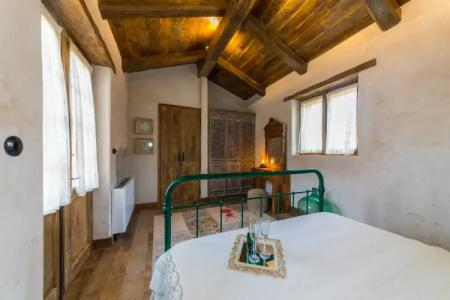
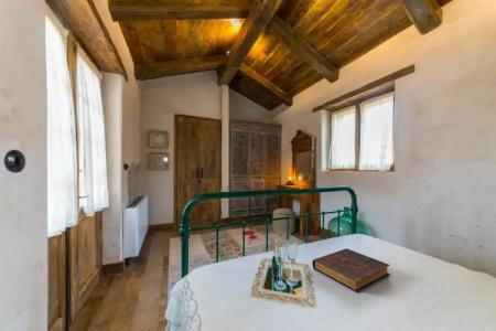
+ book [311,247,391,293]
